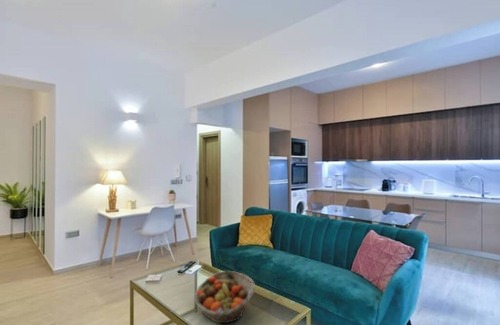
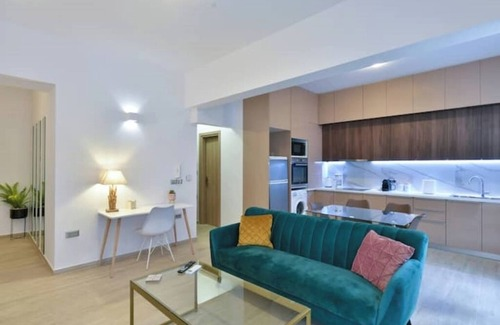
- fruit basket [193,270,256,324]
